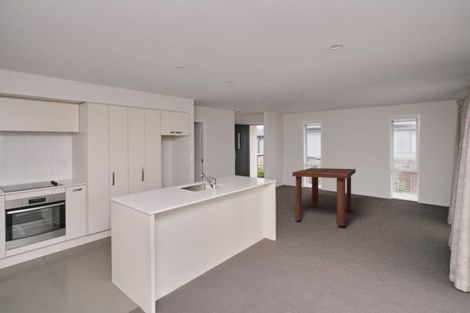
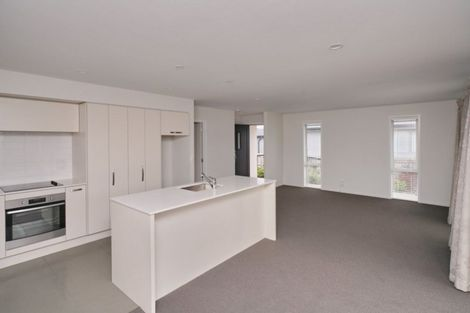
- dining table [291,167,357,228]
